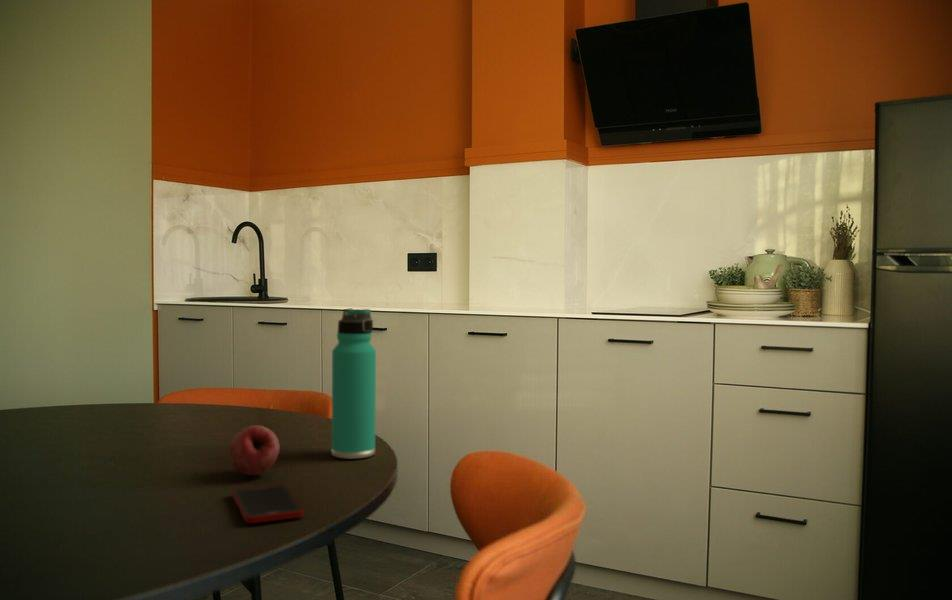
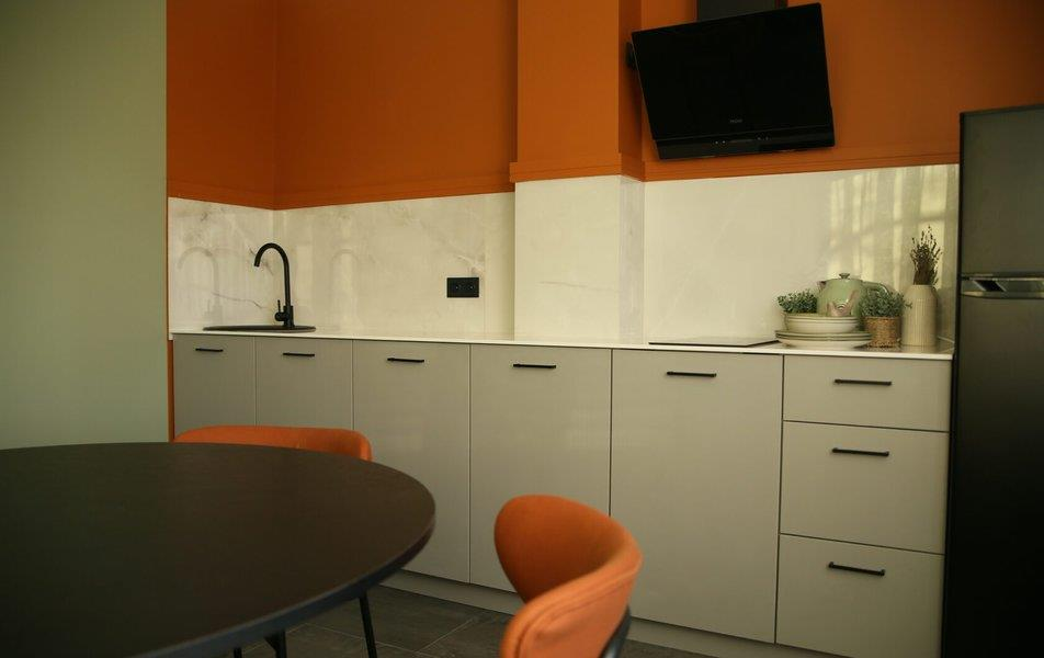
- fruit [228,424,281,476]
- thermos bottle [331,307,377,460]
- cell phone [231,483,305,524]
